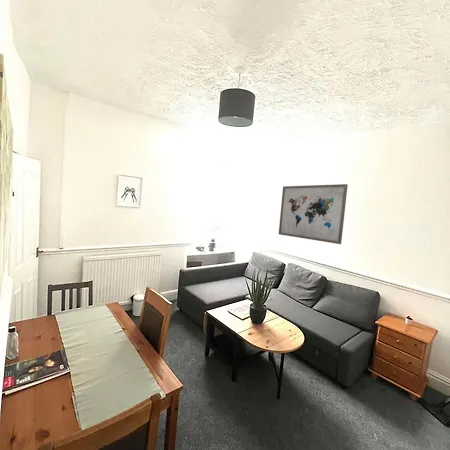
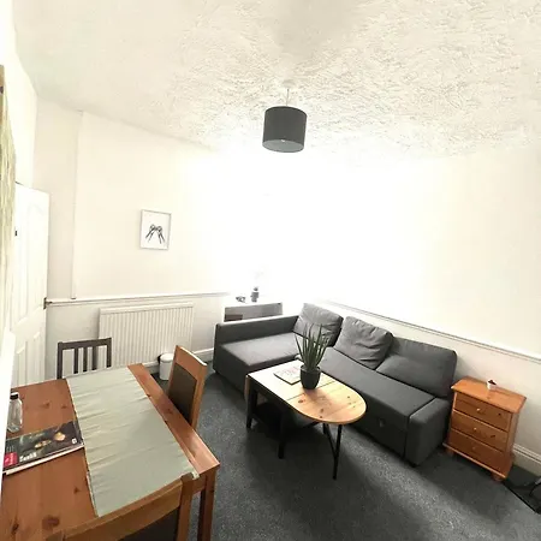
- wall art [278,183,349,245]
